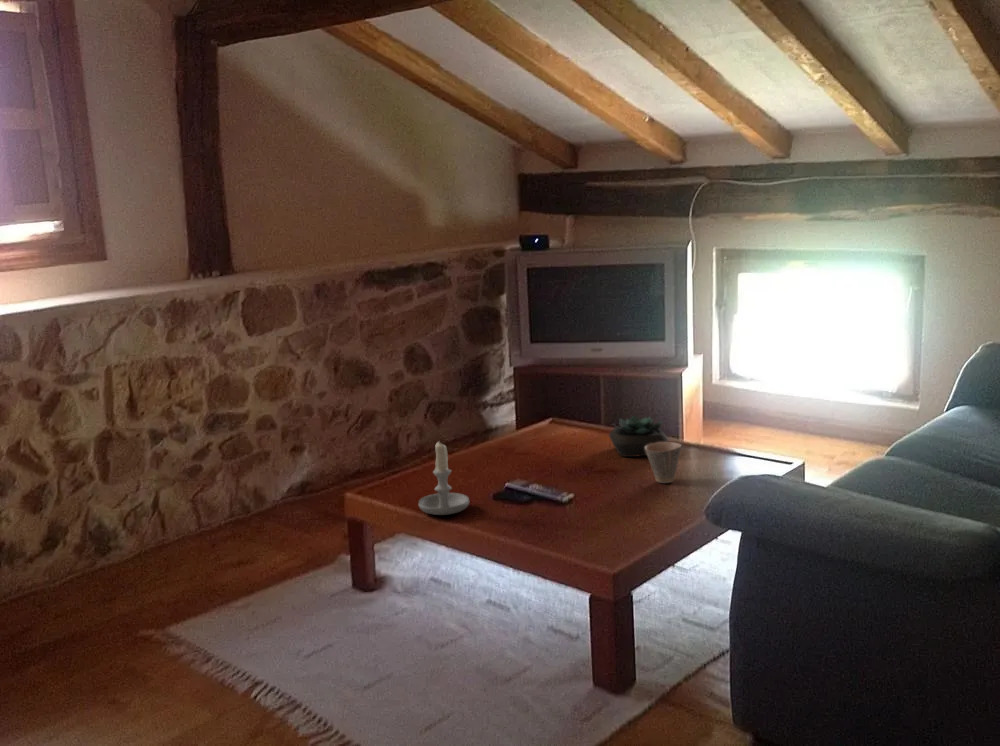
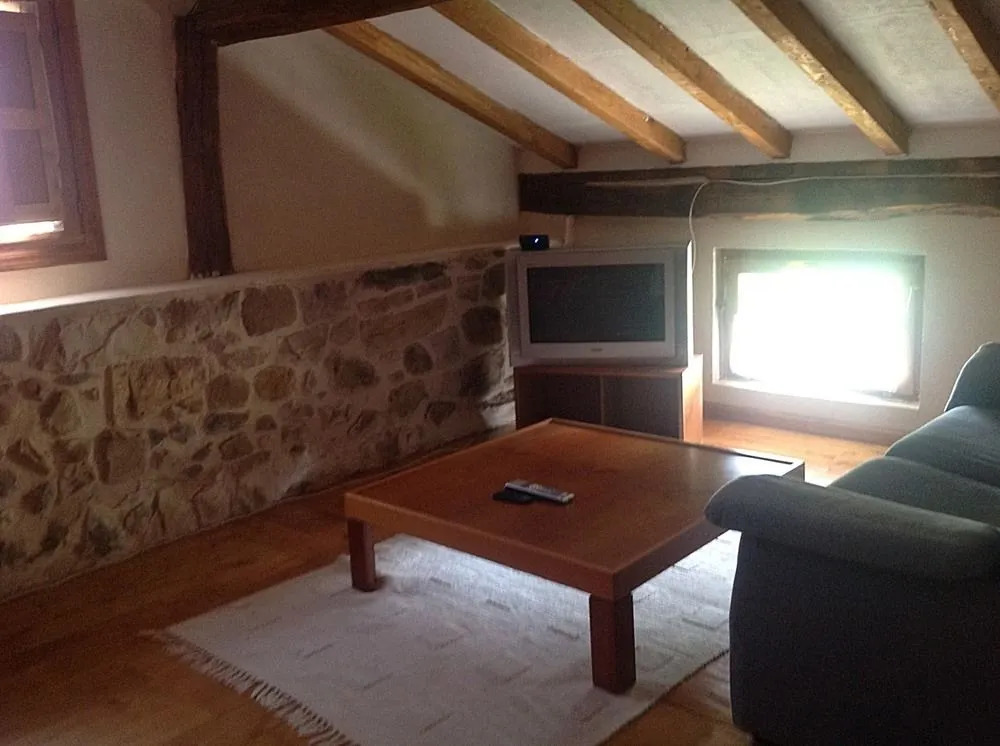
- succulent plant [608,415,669,458]
- cup [645,441,682,484]
- candle [418,440,470,516]
